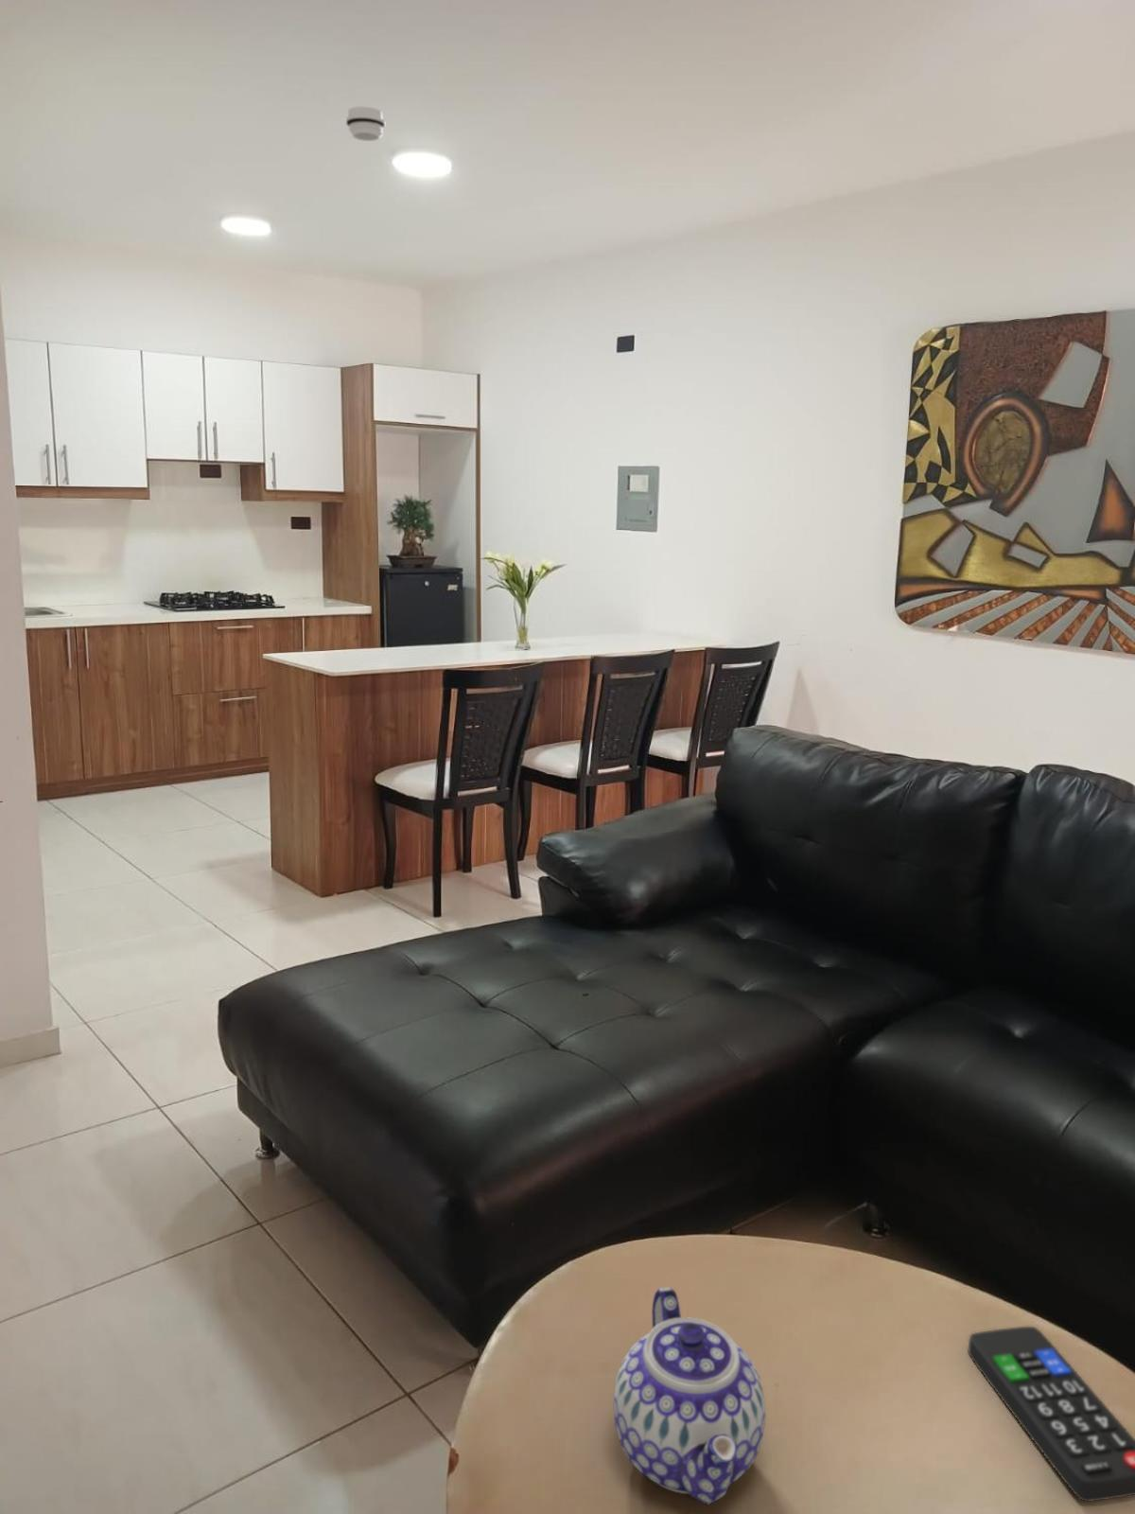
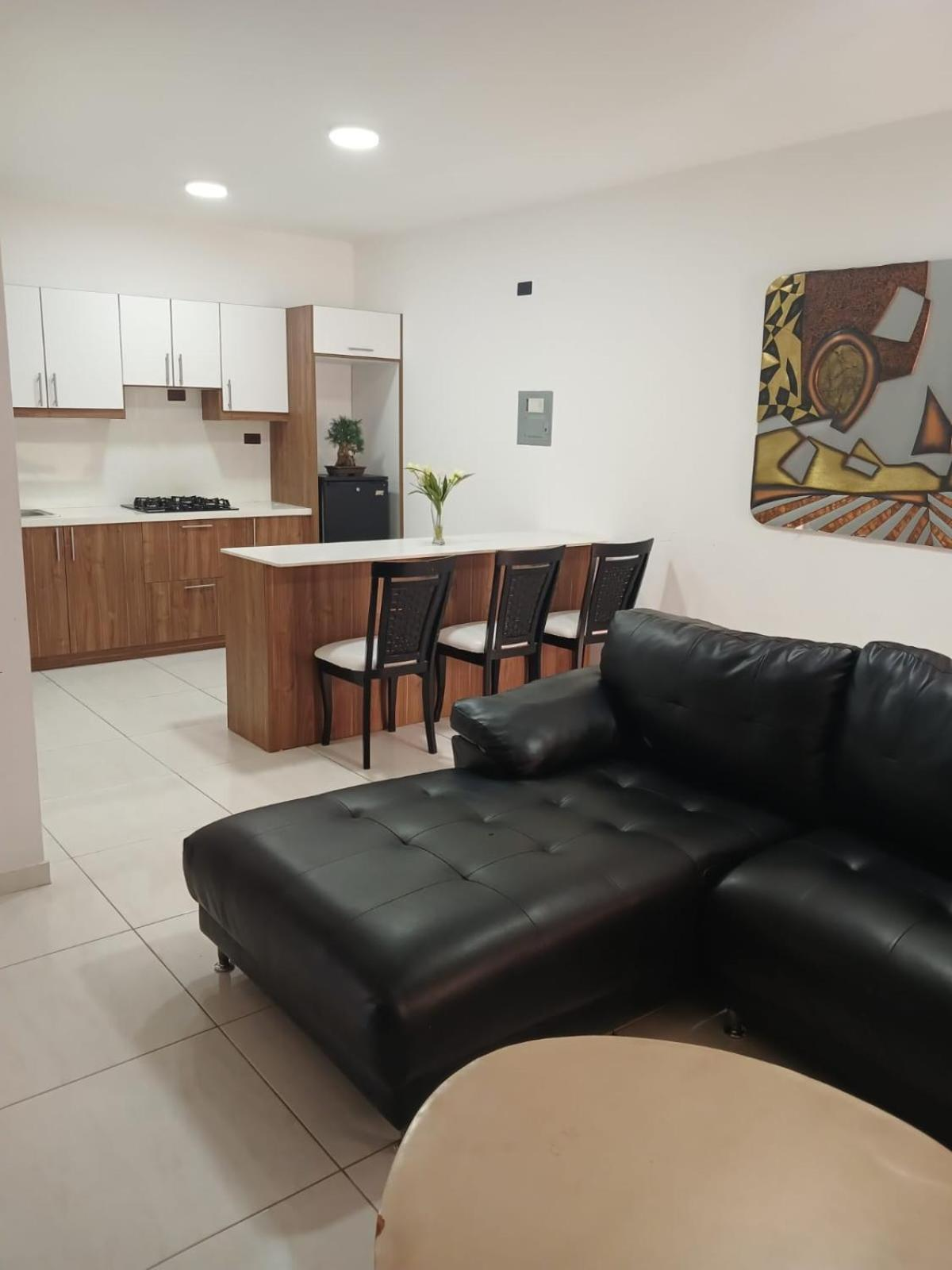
- smoke detector [346,106,386,142]
- remote control [968,1326,1135,1502]
- teapot [613,1286,767,1507]
